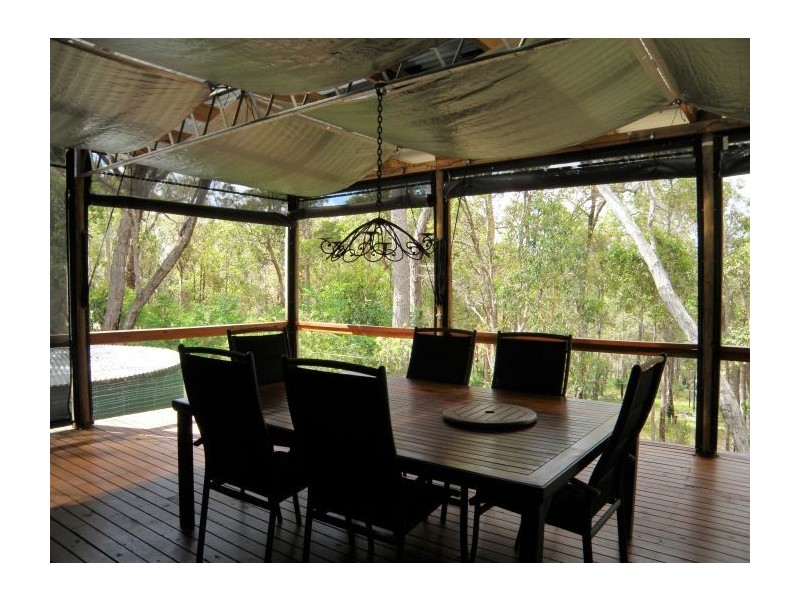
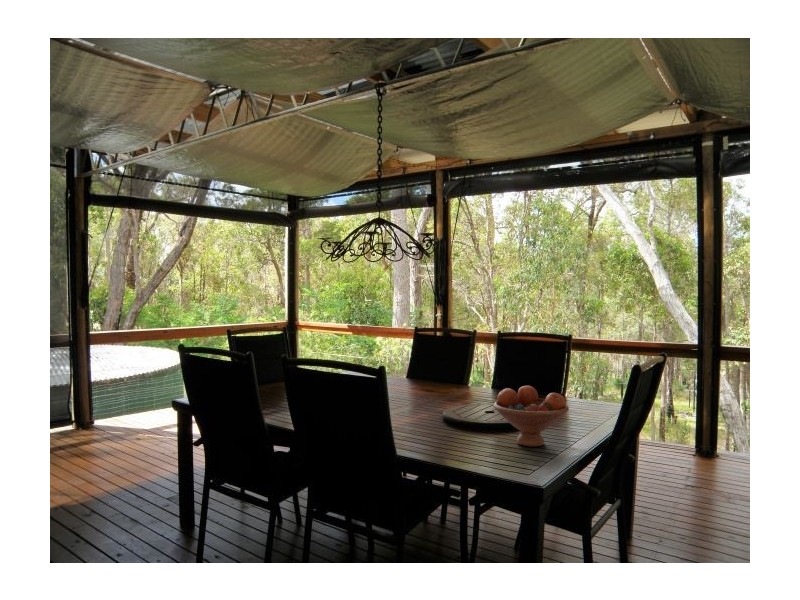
+ fruit bowl [492,385,570,448]
